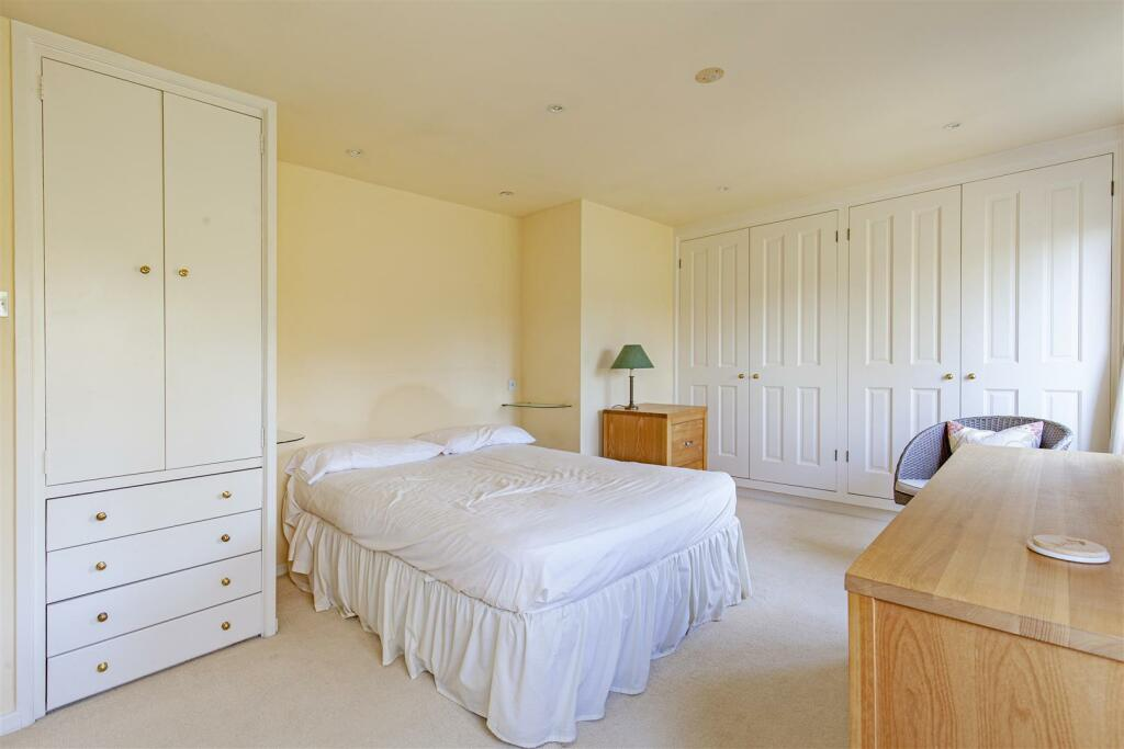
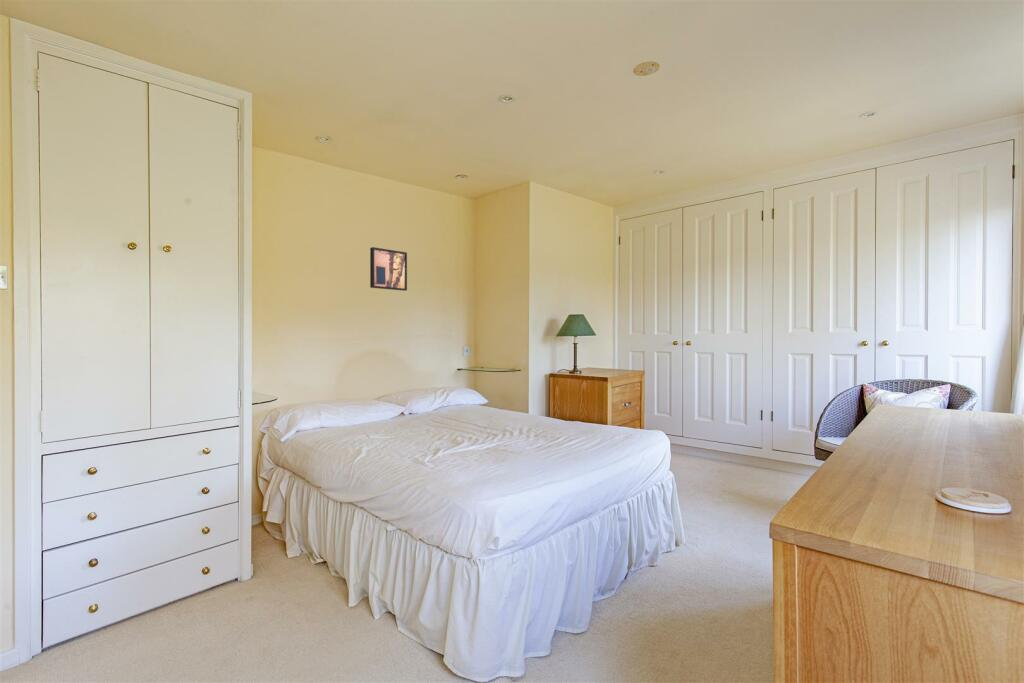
+ wall art [369,246,408,292]
